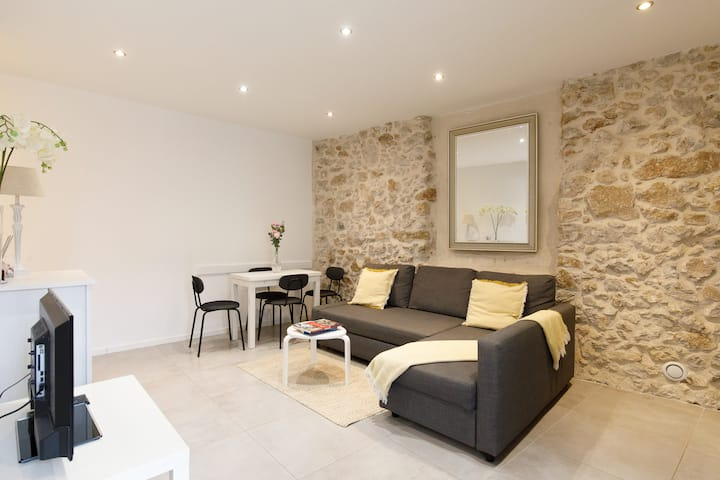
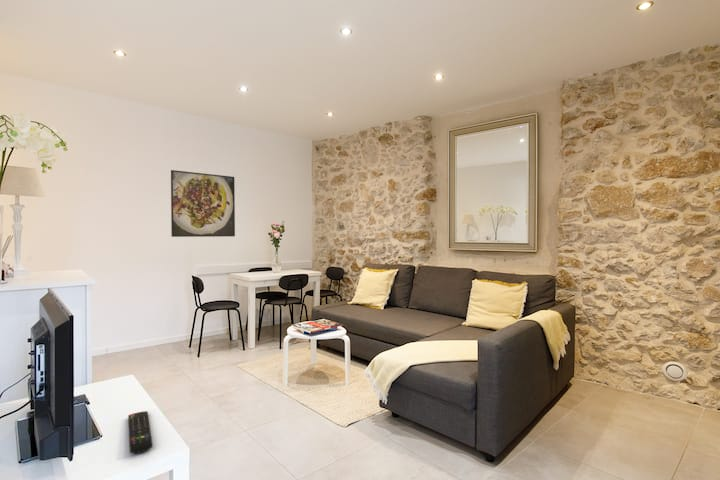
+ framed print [170,169,236,238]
+ remote control [127,410,153,454]
